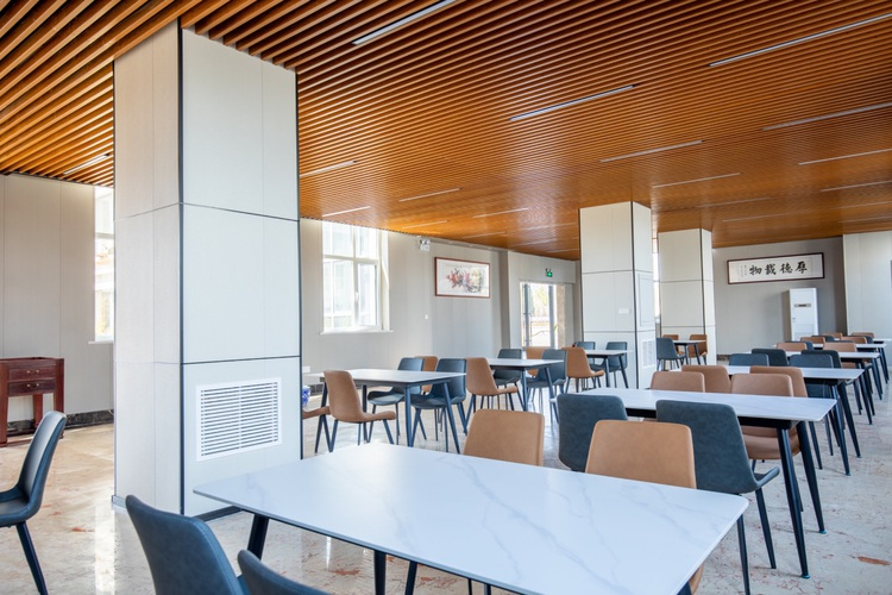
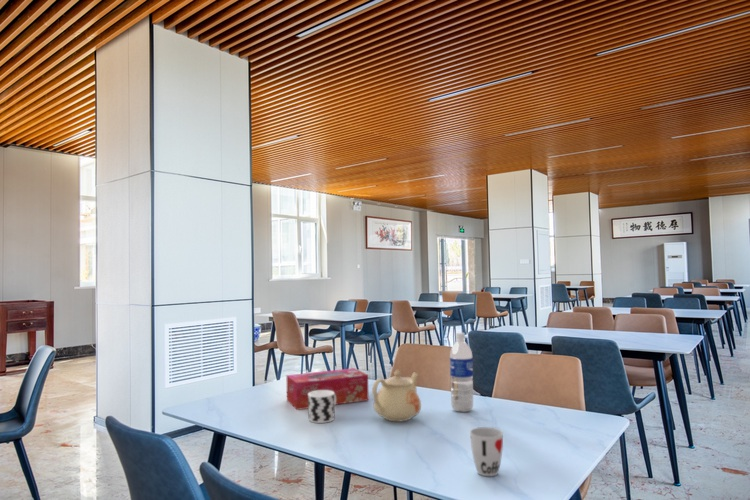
+ cup [469,426,504,477]
+ water bottle [449,332,474,413]
+ cup [307,390,336,424]
+ teapot [371,368,422,422]
+ tissue box [285,367,370,411]
